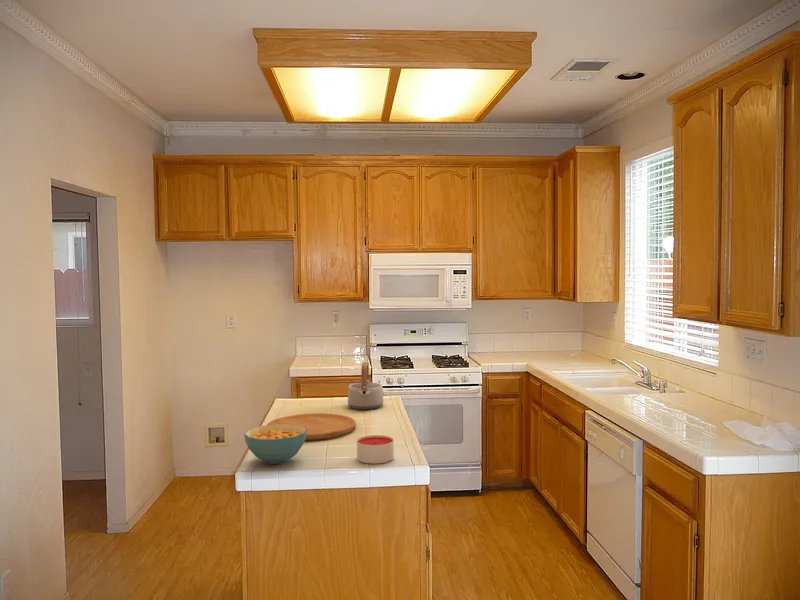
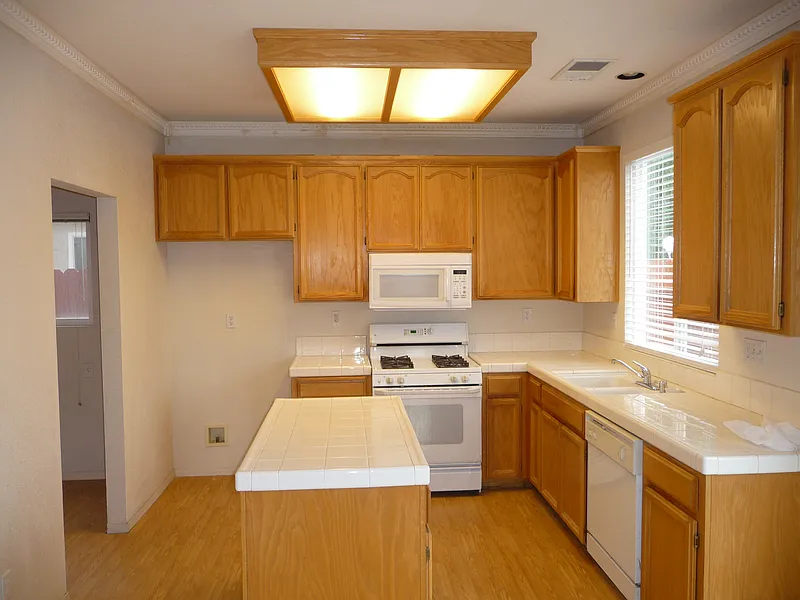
- candle [356,434,395,465]
- cereal bowl [243,424,307,465]
- teapot [347,361,384,411]
- cutting board [265,412,357,441]
